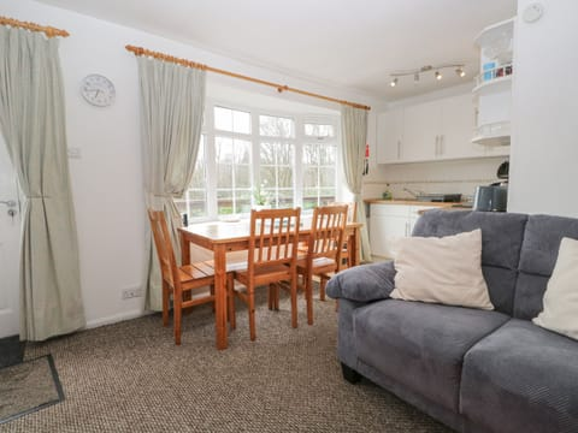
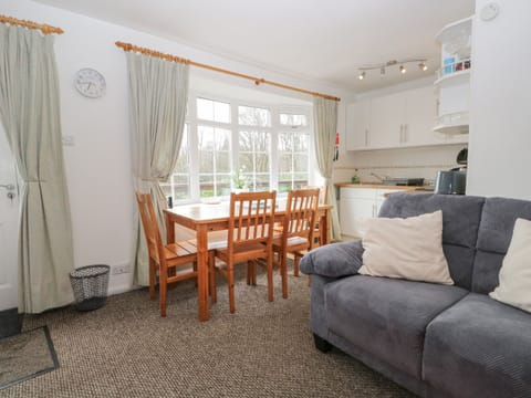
+ wastebasket [67,263,112,312]
